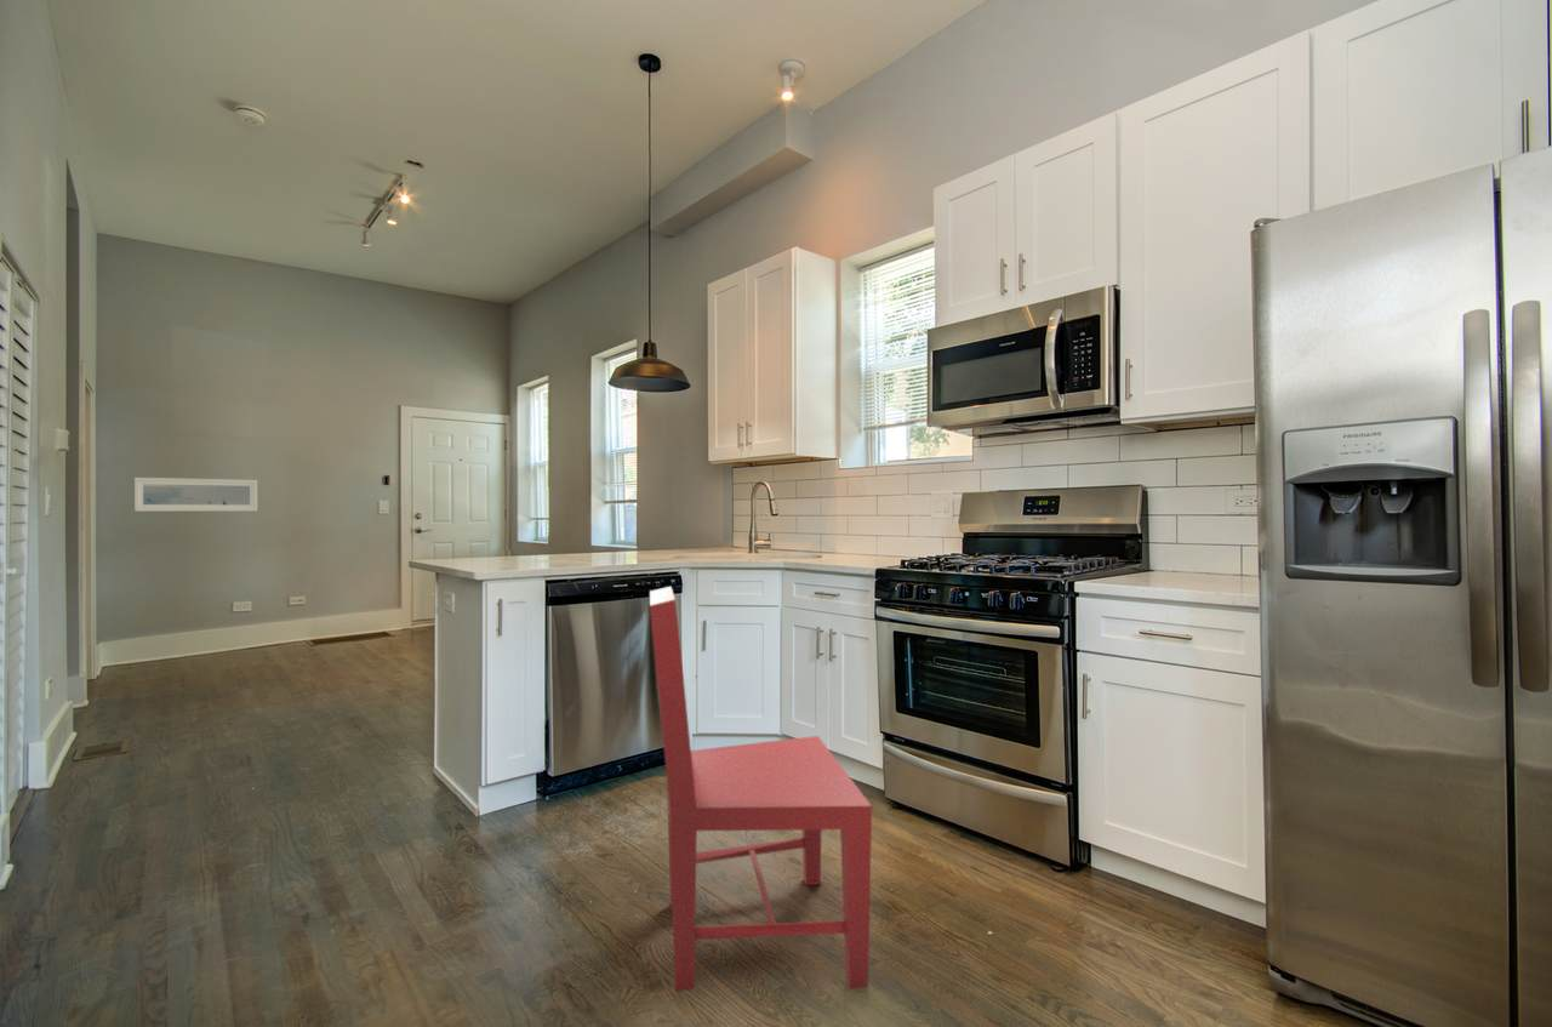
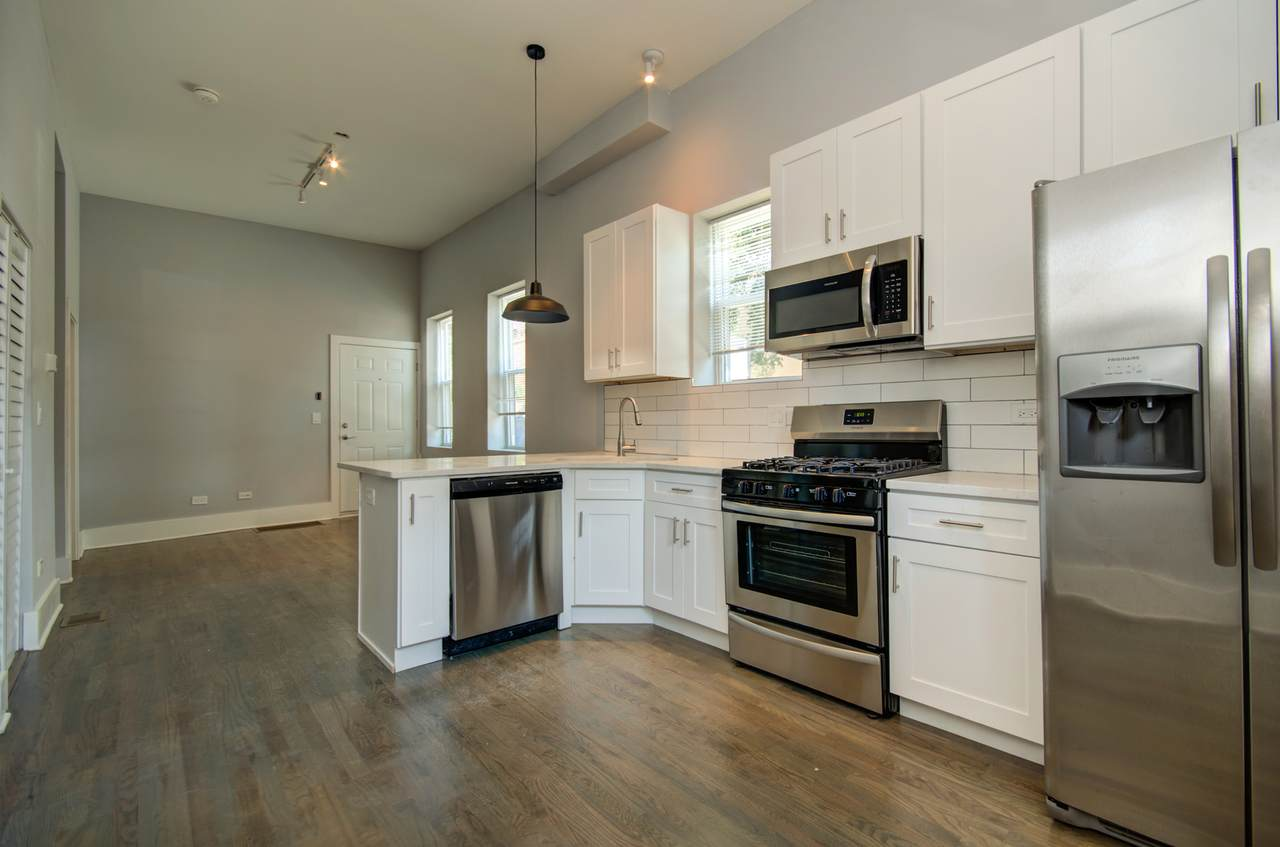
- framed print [133,477,258,513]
- dining chair [649,586,873,992]
